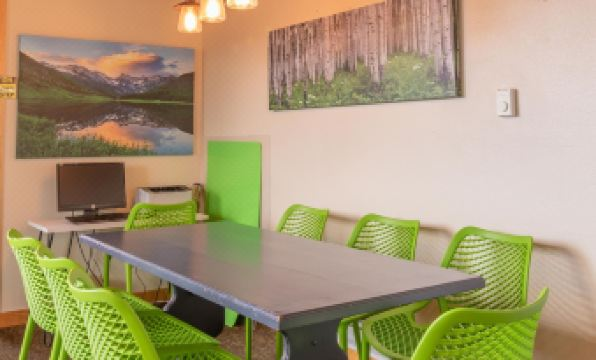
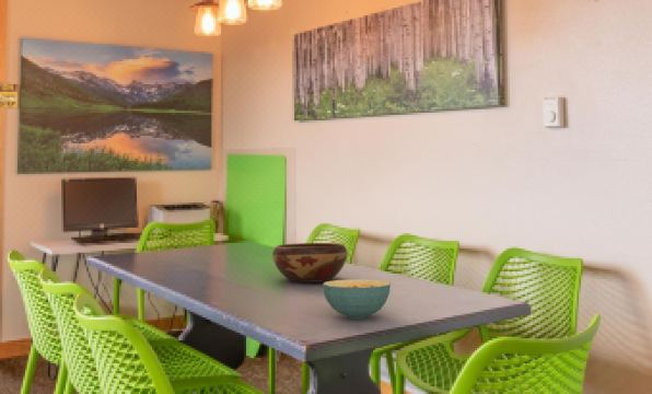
+ cereal bowl [322,278,392,320]
+ decorative bowl [271,242,349,283]
